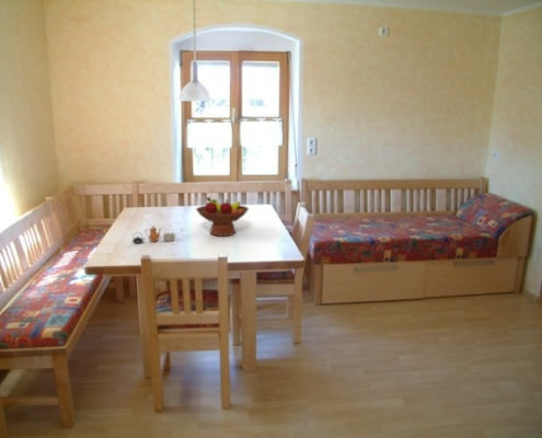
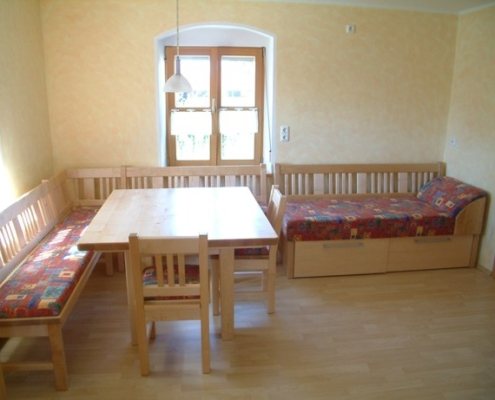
- fruit bowl [195,196,250,238]
- teapot [131,224,177,244]
